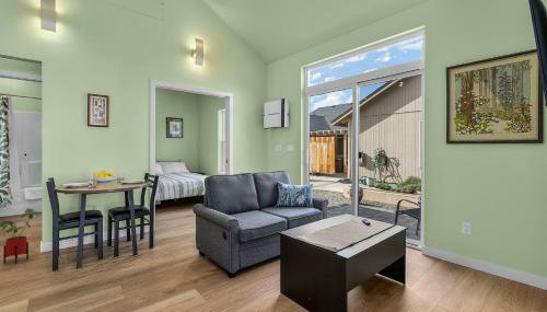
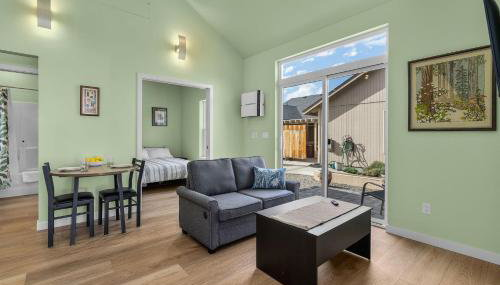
- house plant [0,207,39,265]
